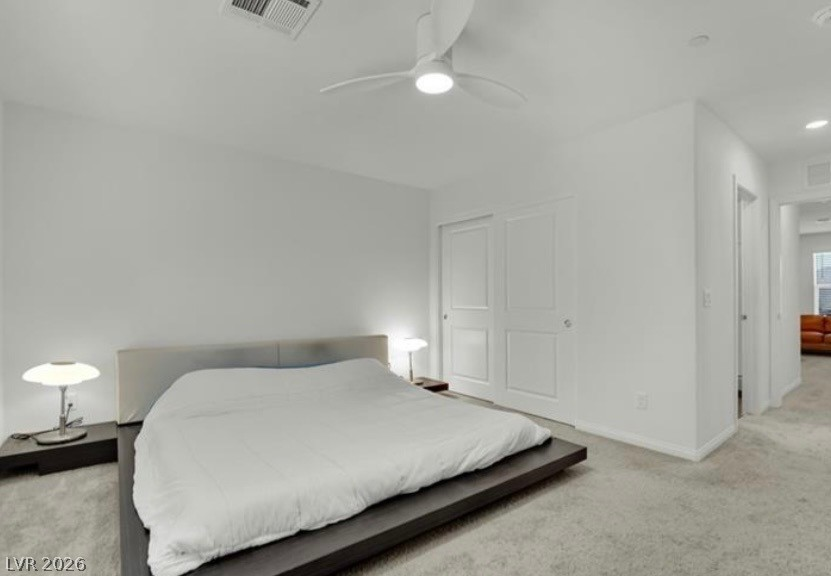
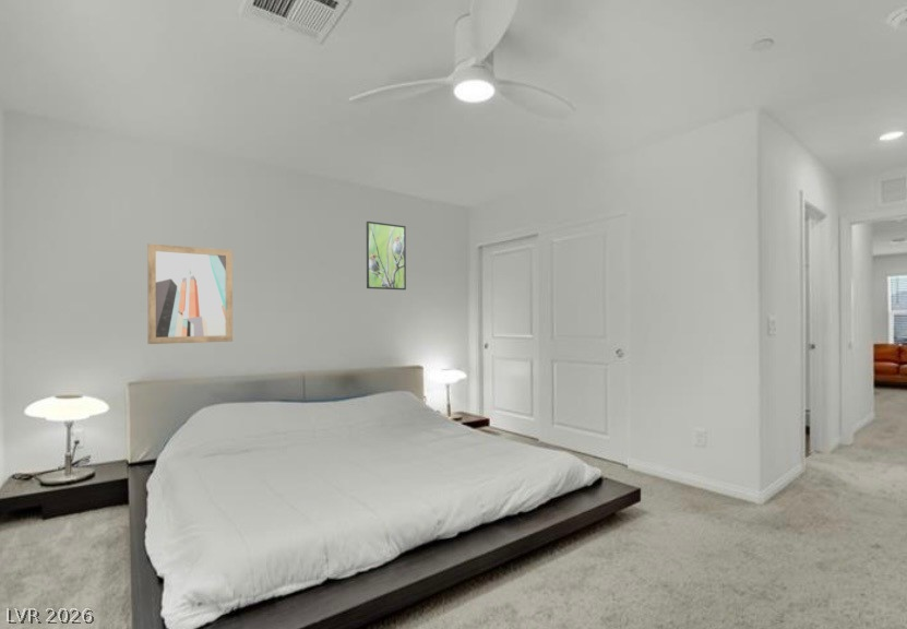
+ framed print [366,221,407,290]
+ wall art [146,242,234,345]
